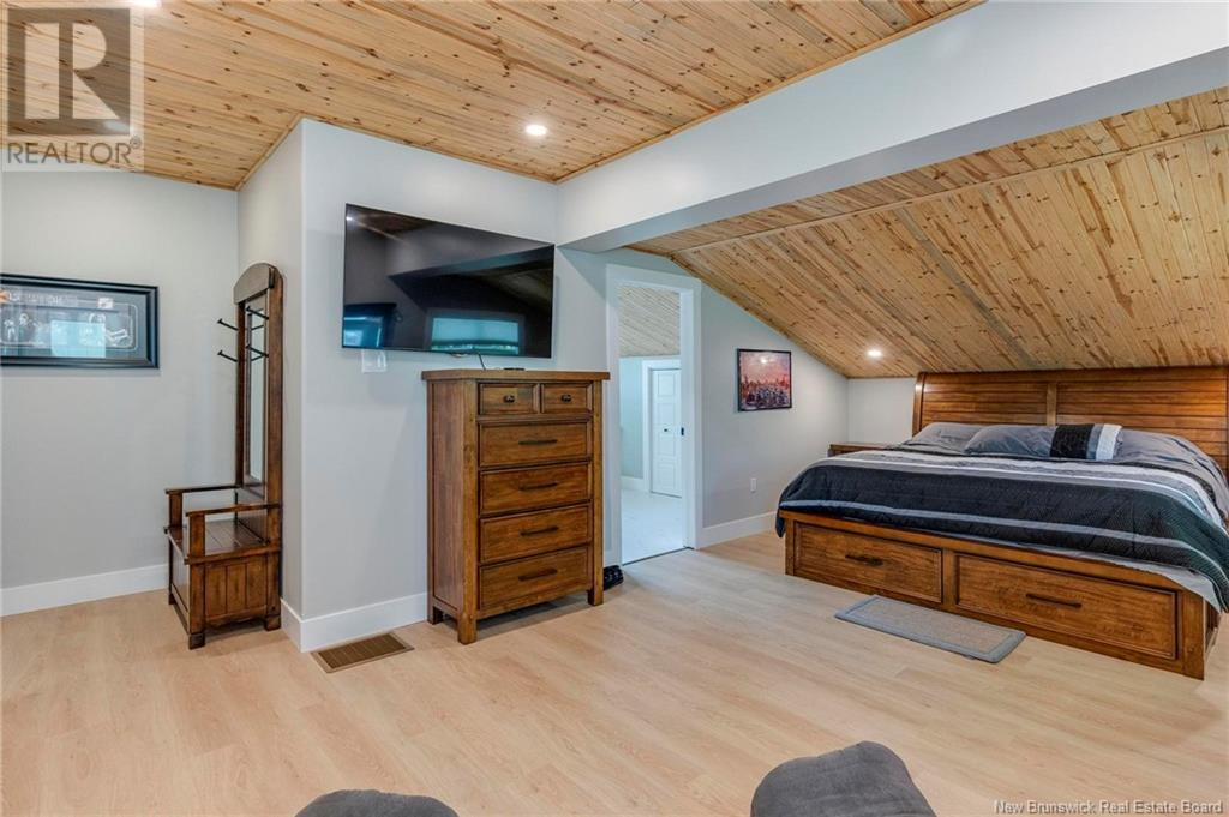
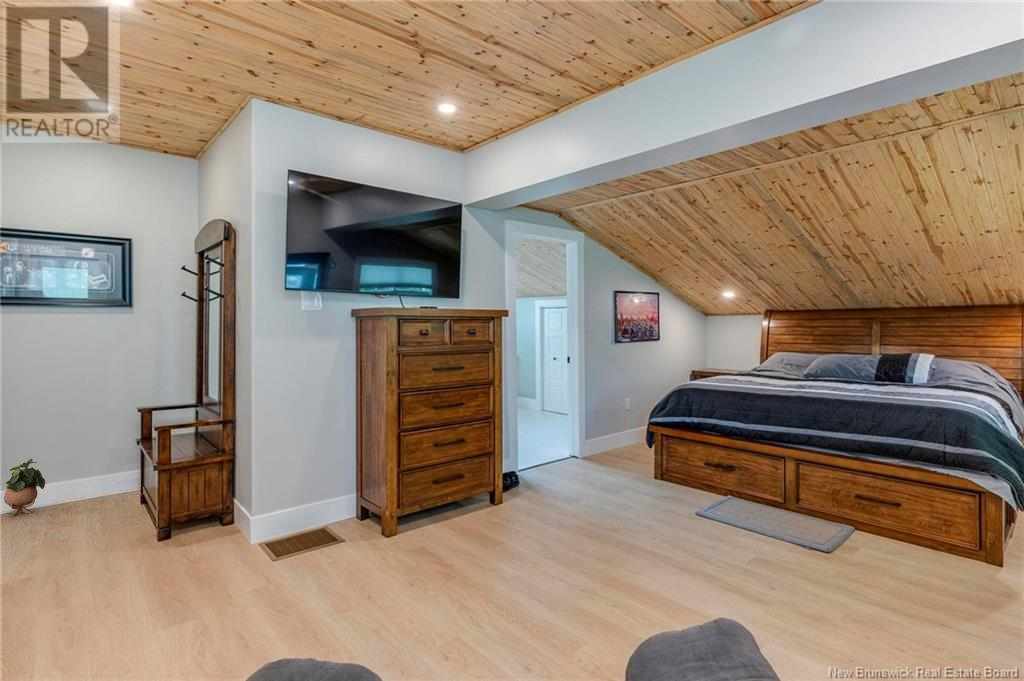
+ potted plant [3,458,46,518]
